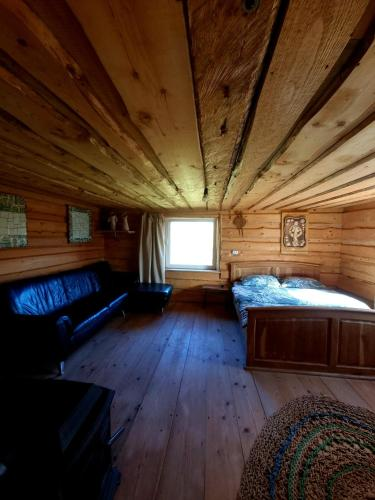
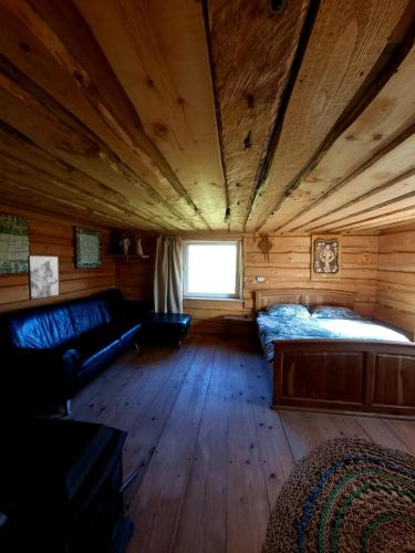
+ wall art [27,254,61,301]
